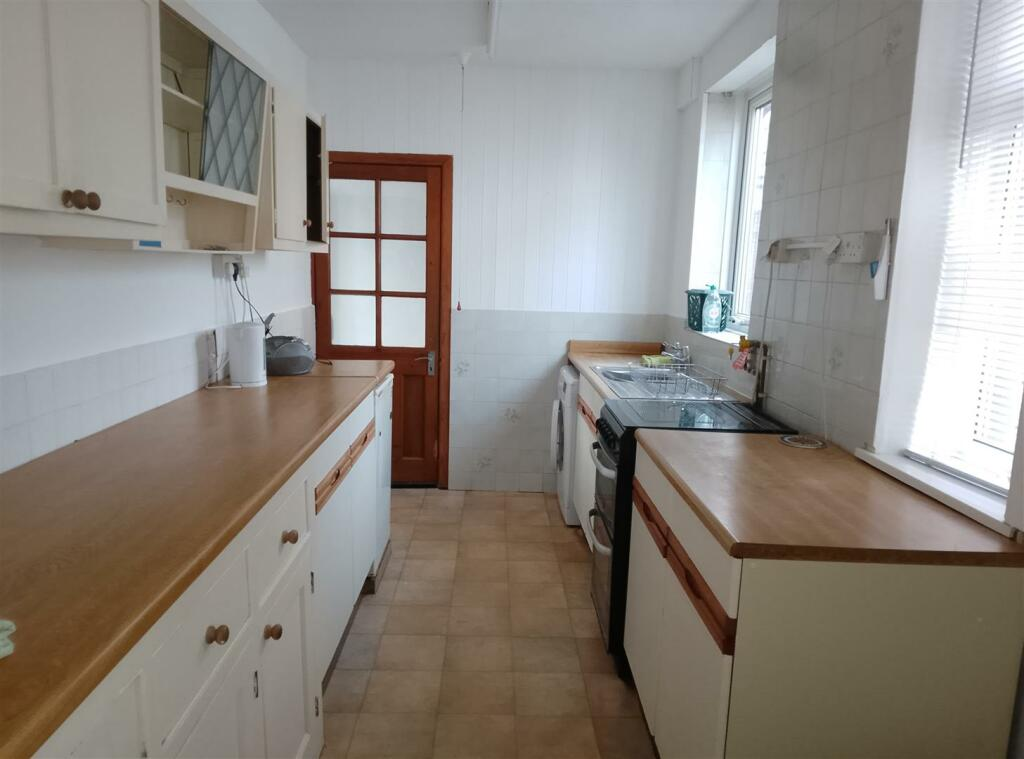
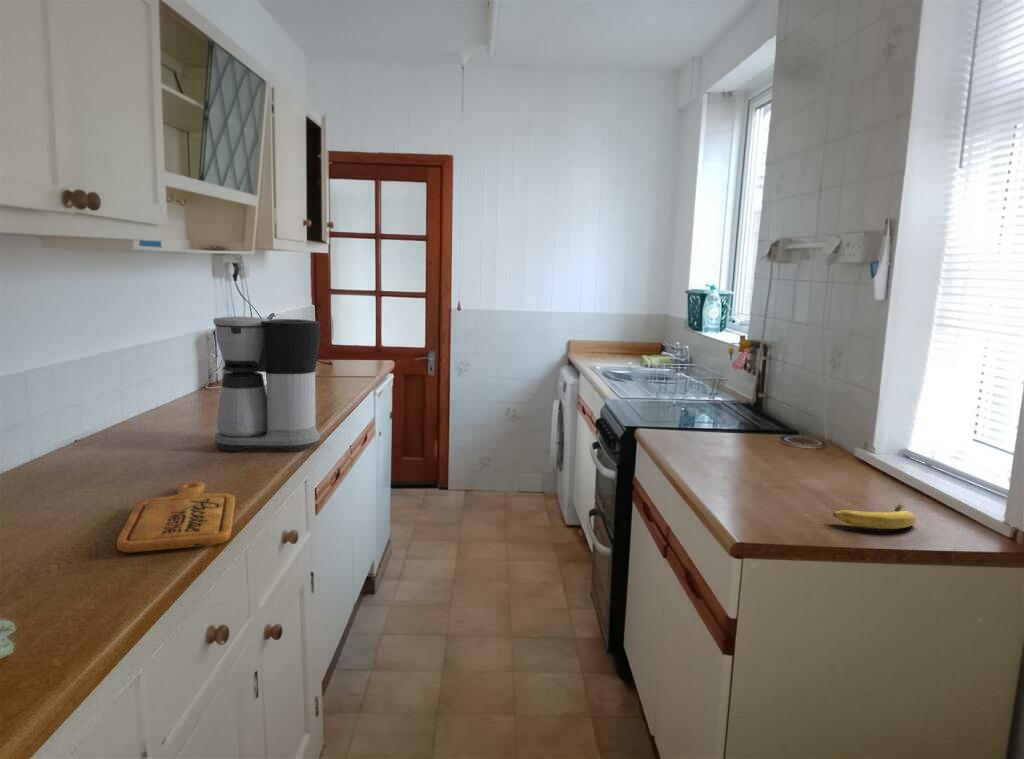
+ cutting board [116,481,236,553]
+ fruit [832,503,917,530]
+ coffee maker [212,315,321,452]
